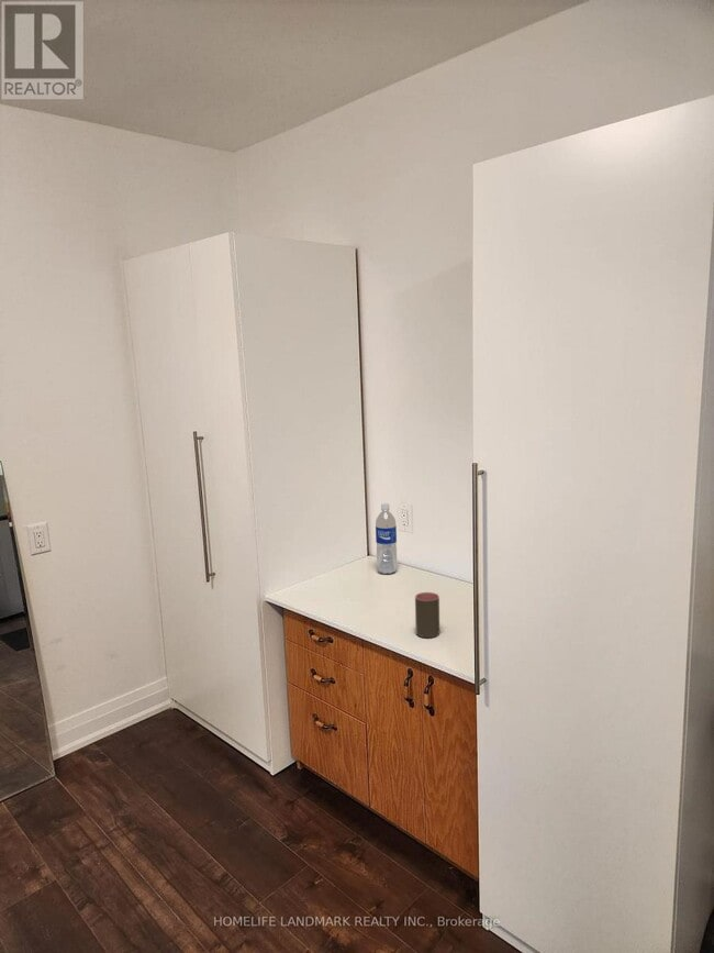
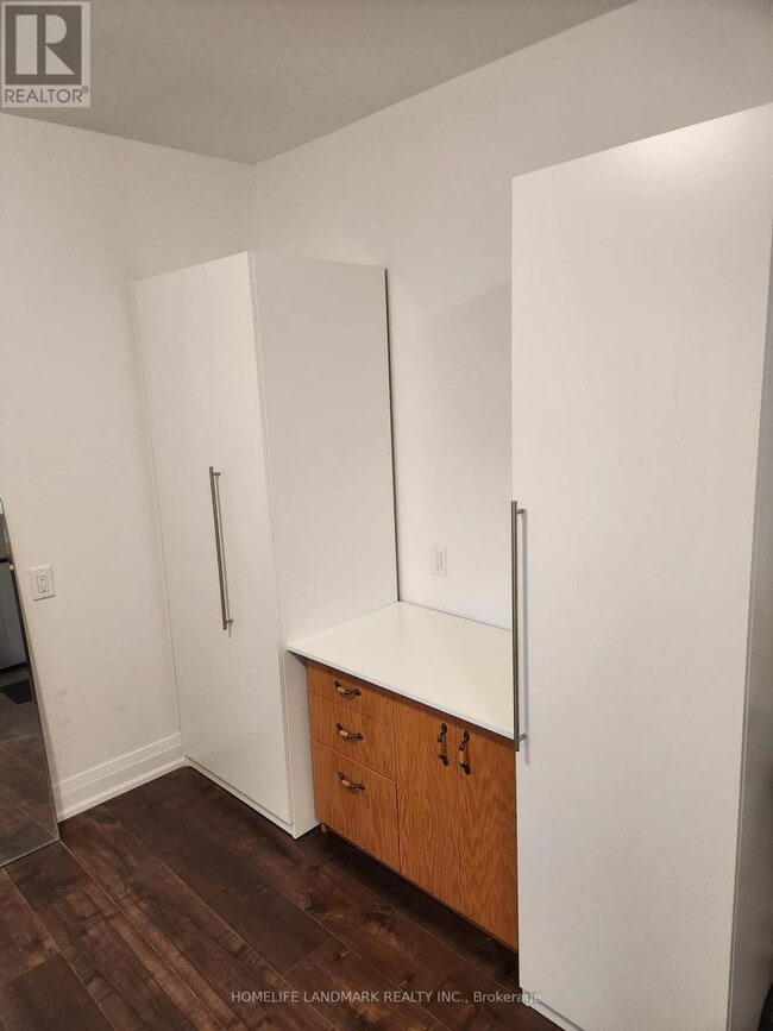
- cup [414,591,440,639]
- water bottle [375,502,398,575]
